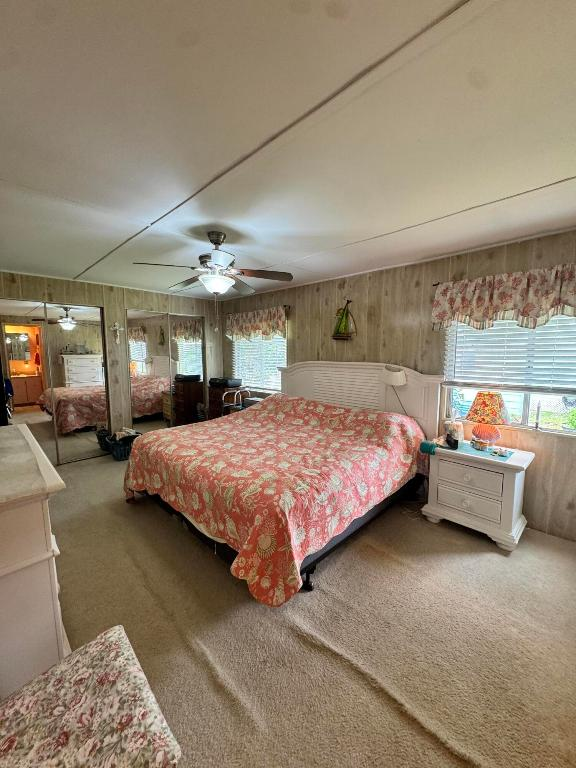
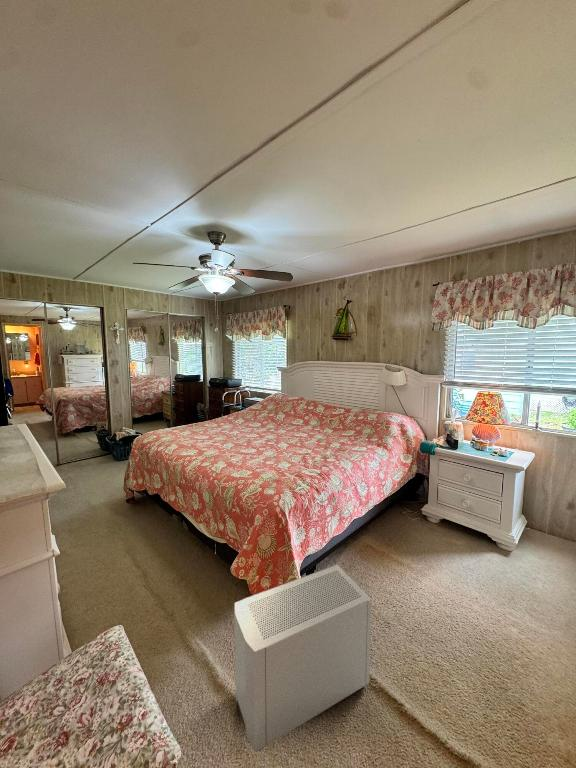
+ air purifier [233,564,372,752]
